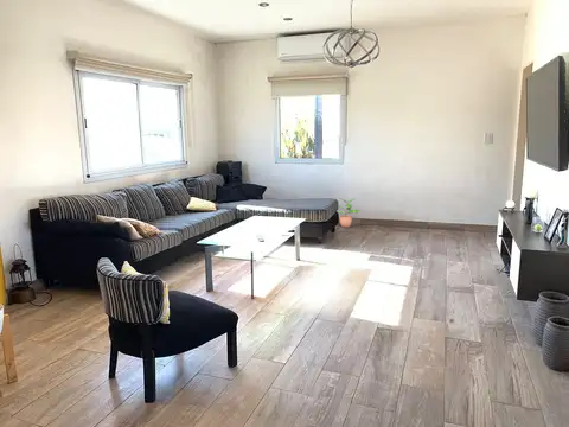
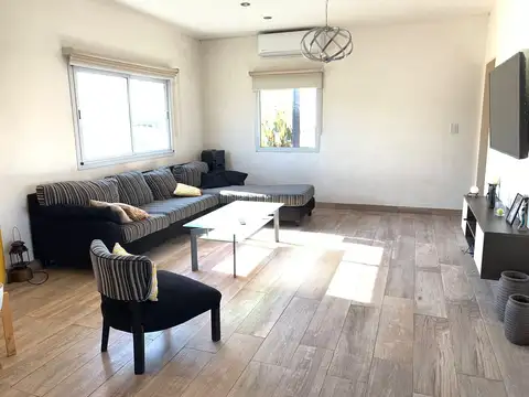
- potted plant [337,197,360,228]
